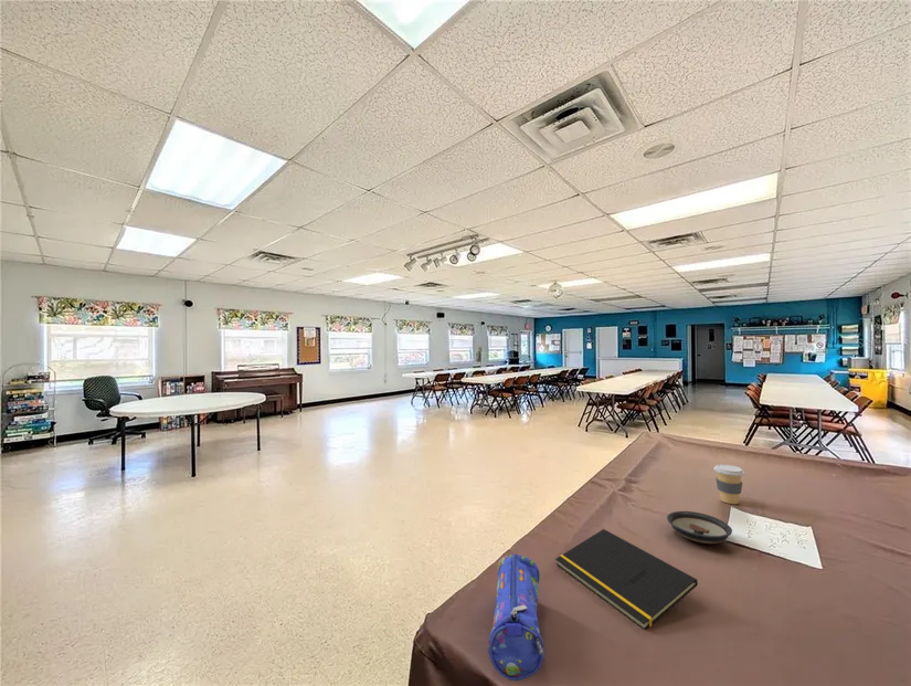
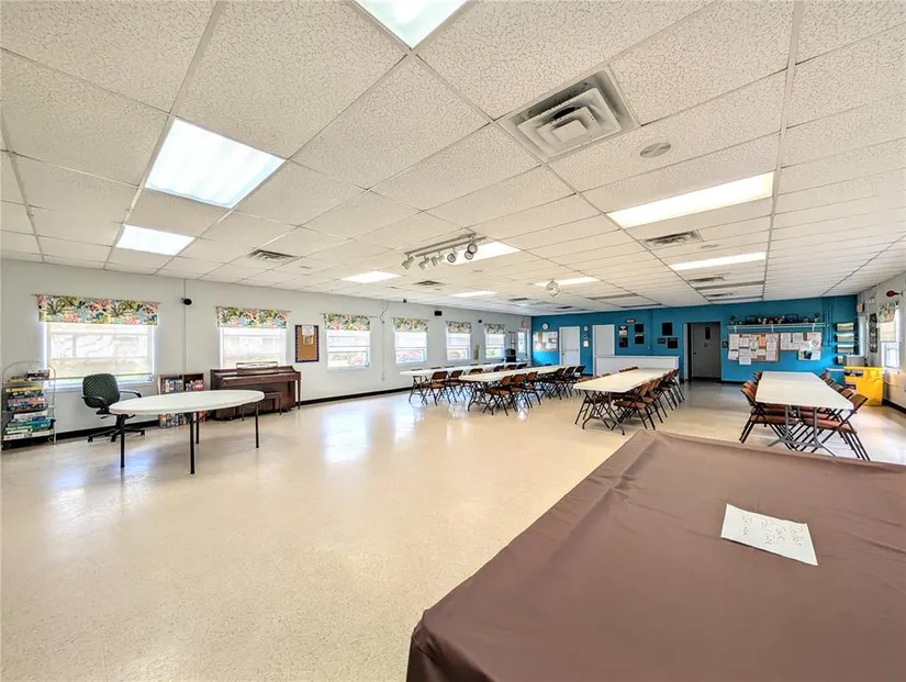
- coffee cup [713,463,745,505]
- saucer [666,510,733,545]
- pencil case [487,552,545,682]
- notepad [554,528,699,631]
